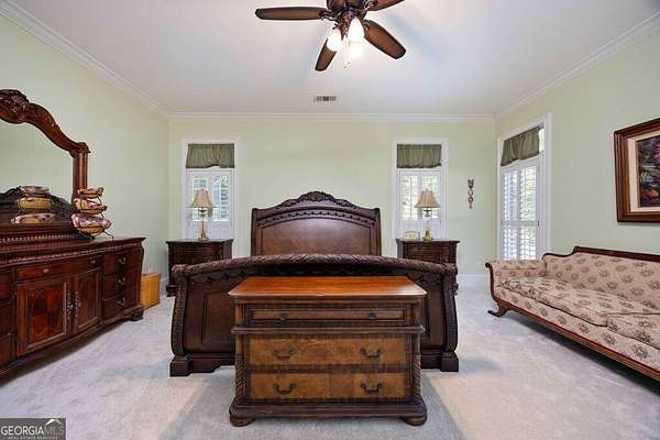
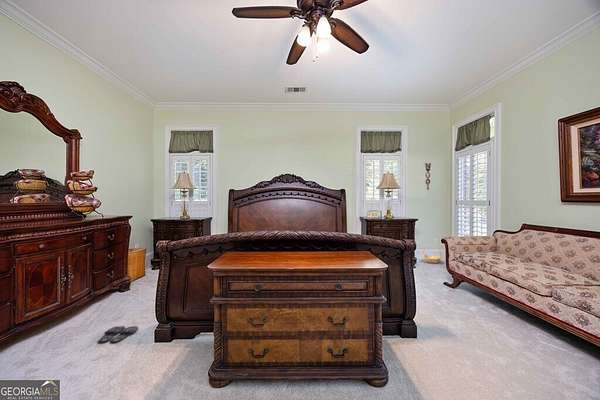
+ slippers [97,325,139,344]
+ basket [422,244,442,265]
